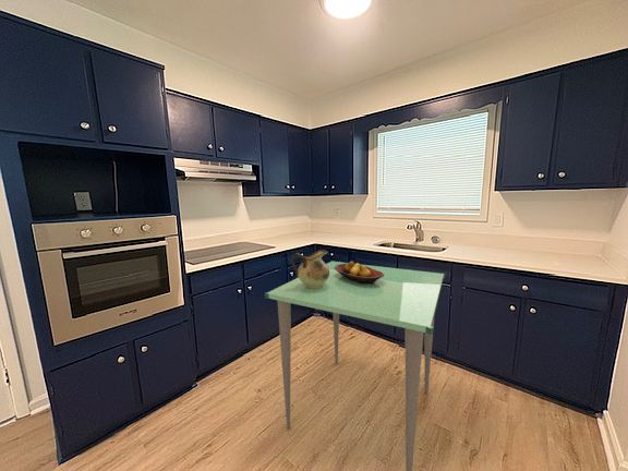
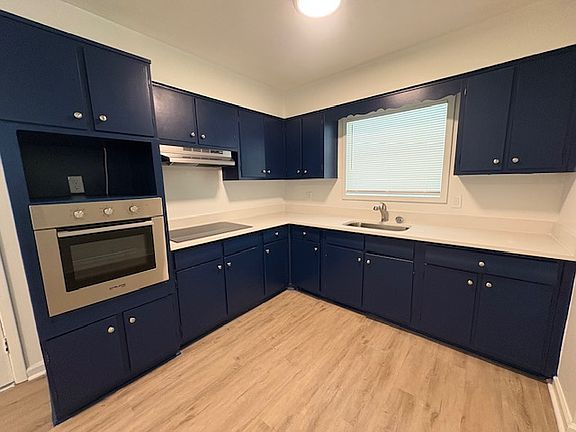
- pitcher [290,249,329,289]
- fruit bowl [335,261,384,285]
- dining table [264,259,446,471]
